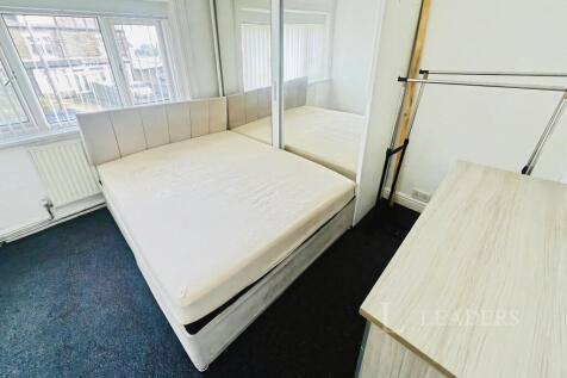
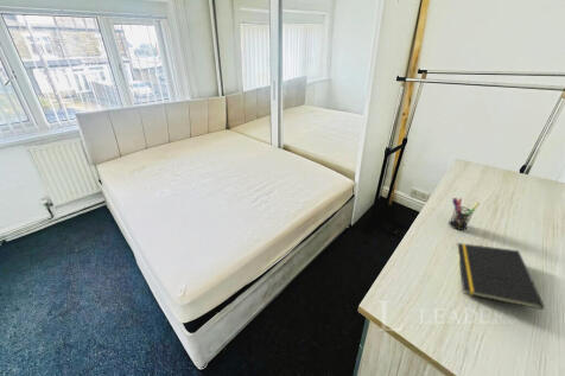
+ pen holder [447,197,481,231]
+ notepad [456,242,546,311]
